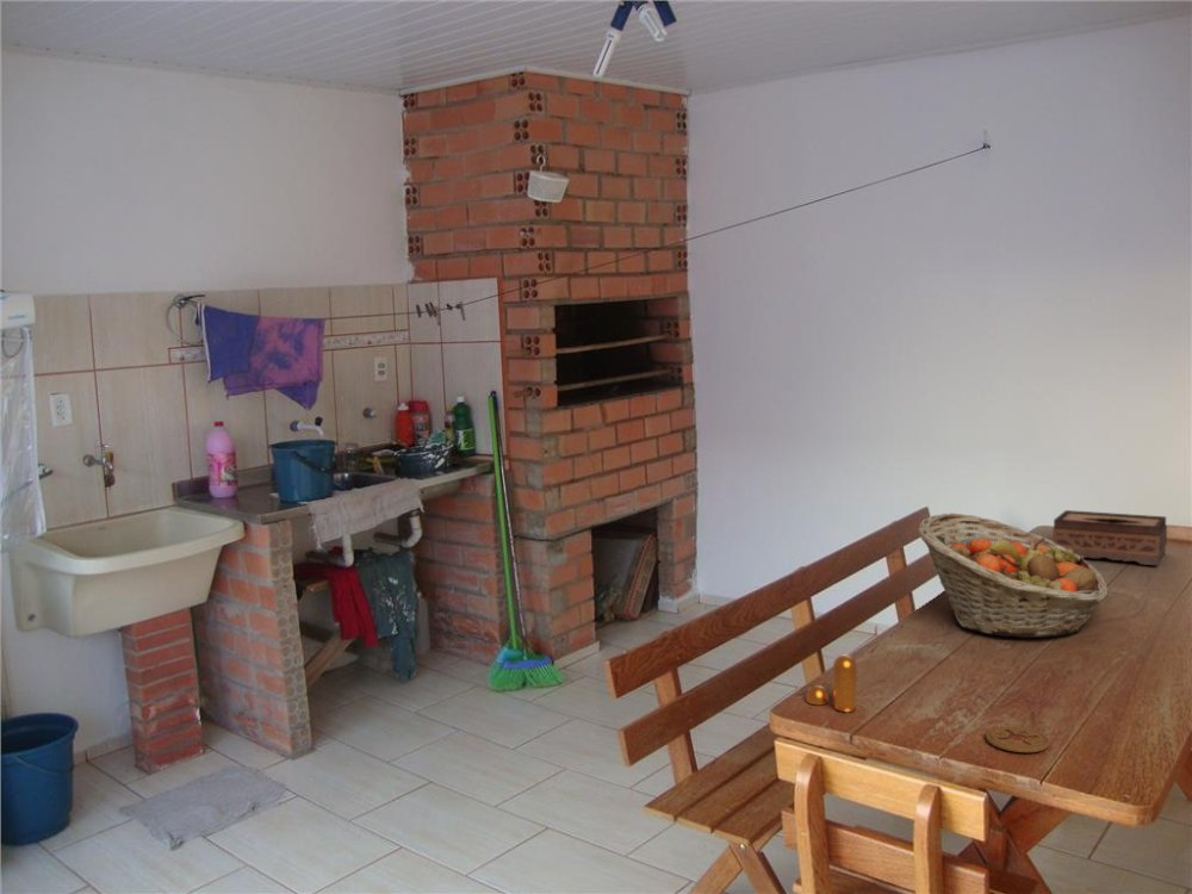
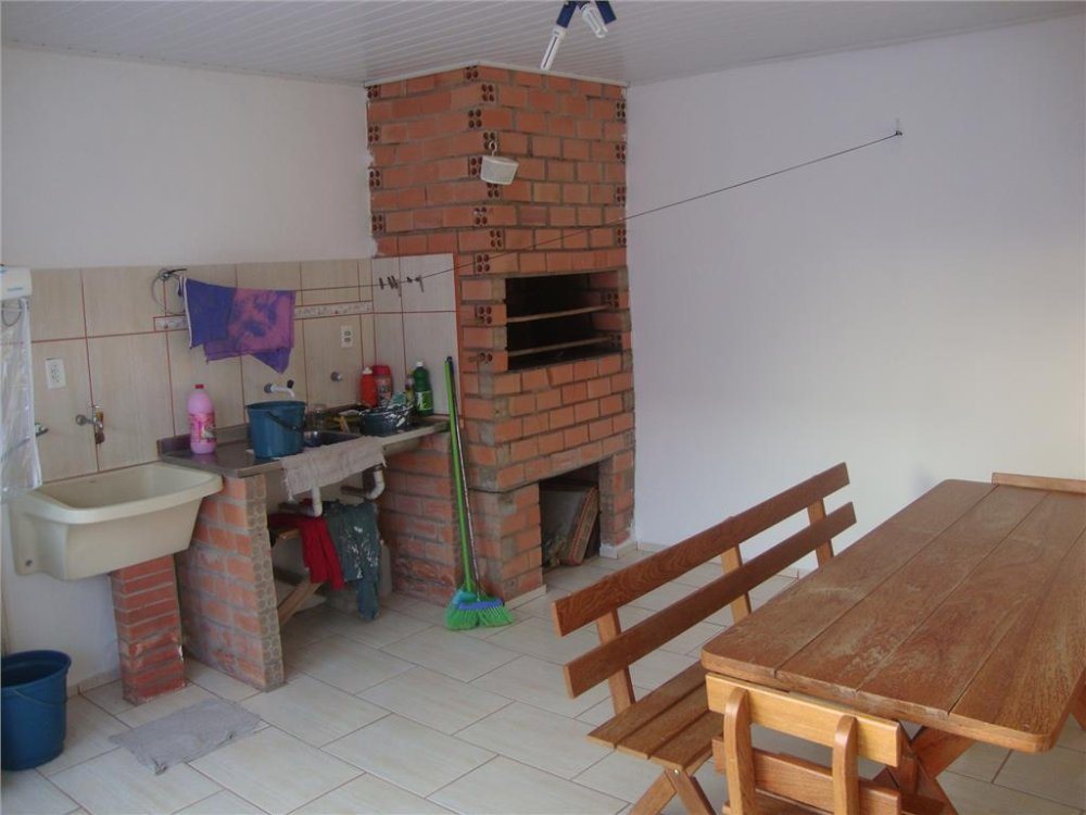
- fruit basket [917,513,1109,639]
- coaster [985,725,1051,753]
- tissue box [1051,509,1168,566]
- pepper shaker [805,654,858,713]
